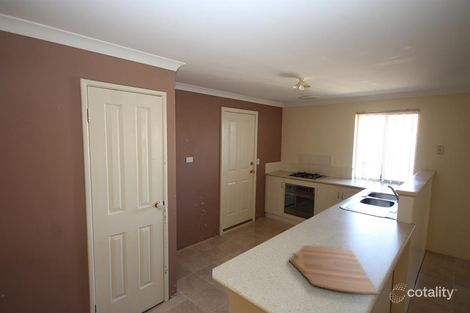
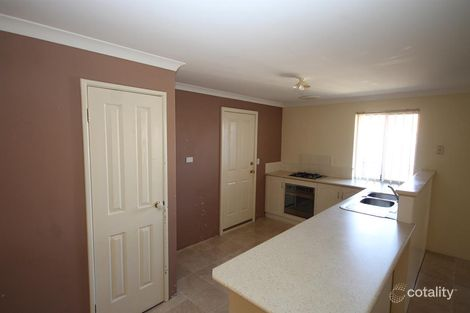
- cutting board [288,244,379,296]
